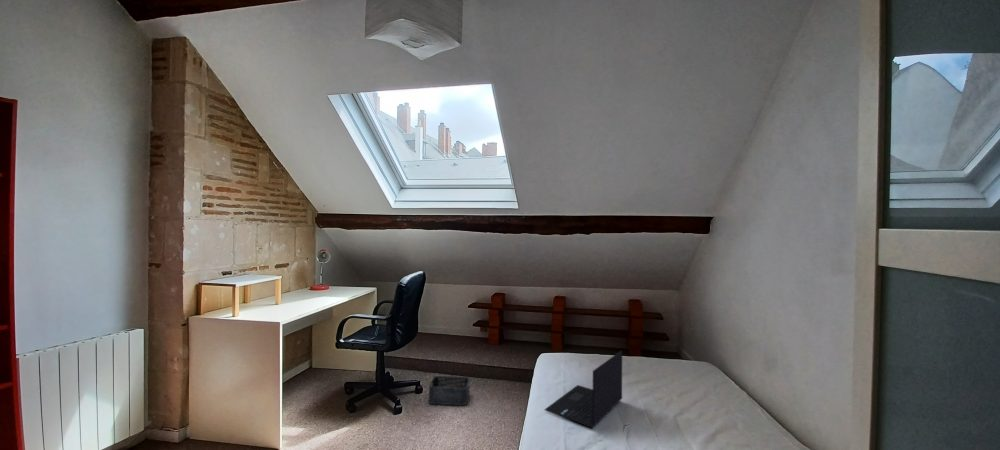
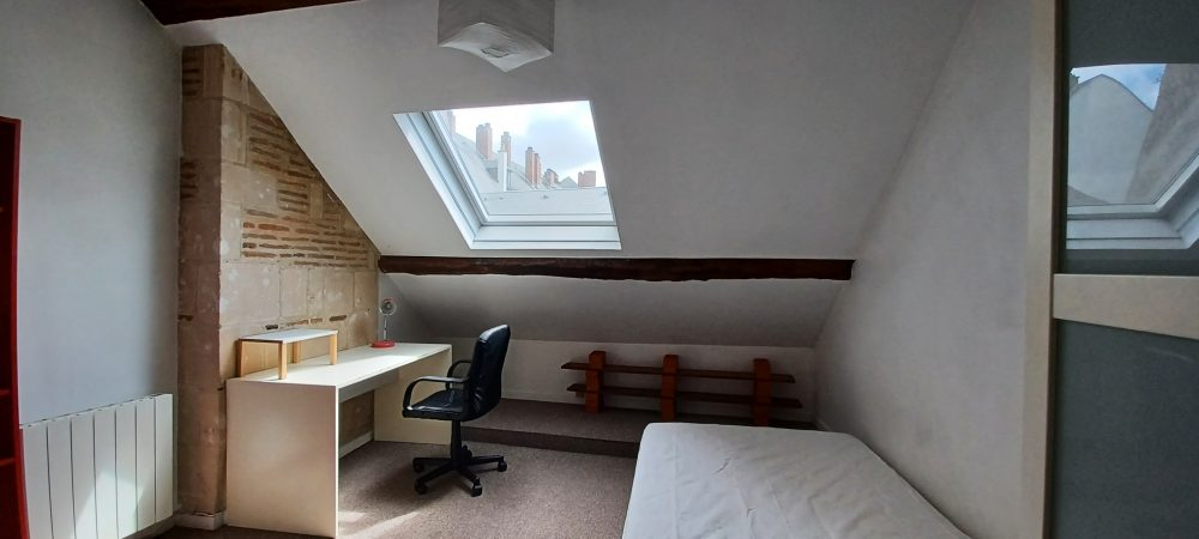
- laptop [544,350,623,429]
- storage bin [428,375,471,407]
